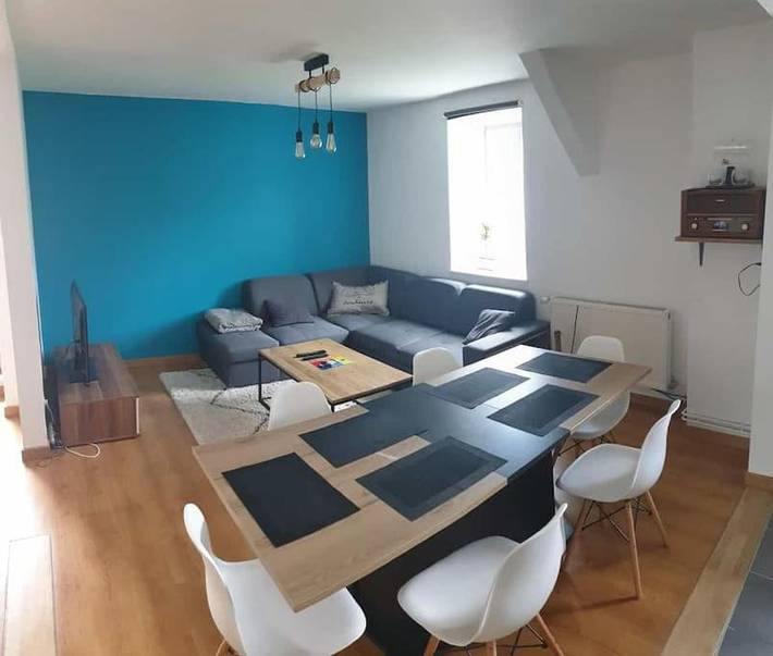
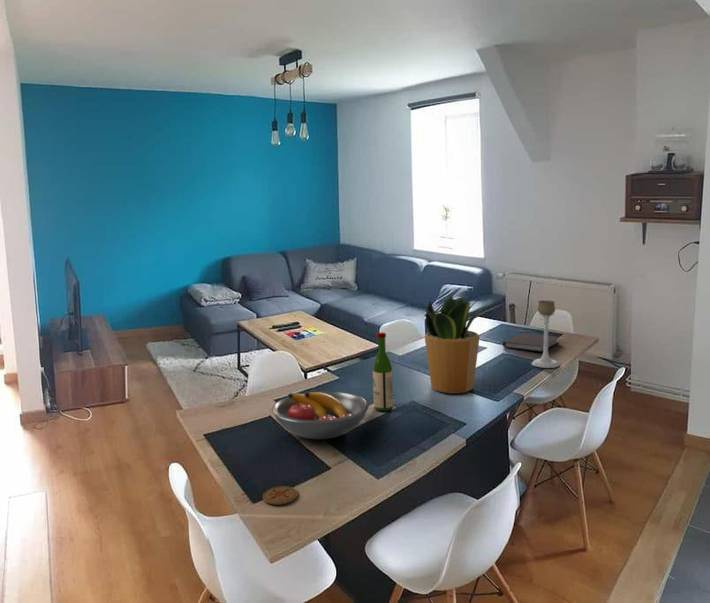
+ wine bottle [372,331,394,412]
+ fruit bowl [271,390,370,440]
+ coaster [262,485,299,506]
+ candle holder [531,299,561,369]
+ notebook [502,333,561,353]
+ potted plant [417,293,500,395]
